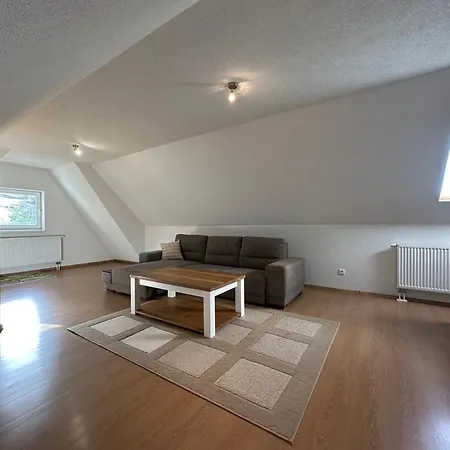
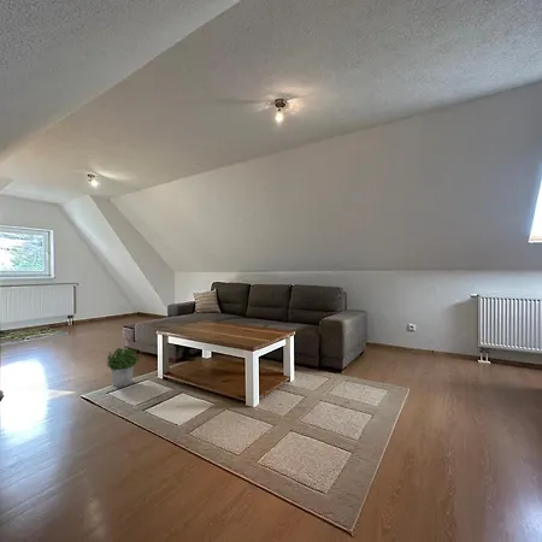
+ potted plant [106,344,140,388]
